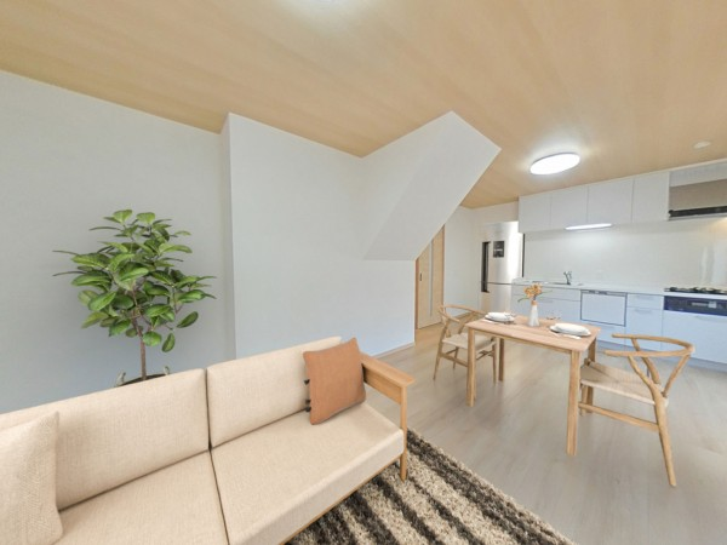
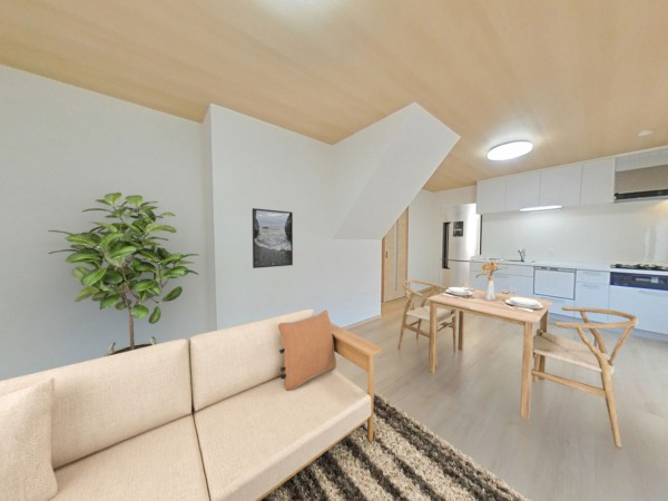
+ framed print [252,207,294,269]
